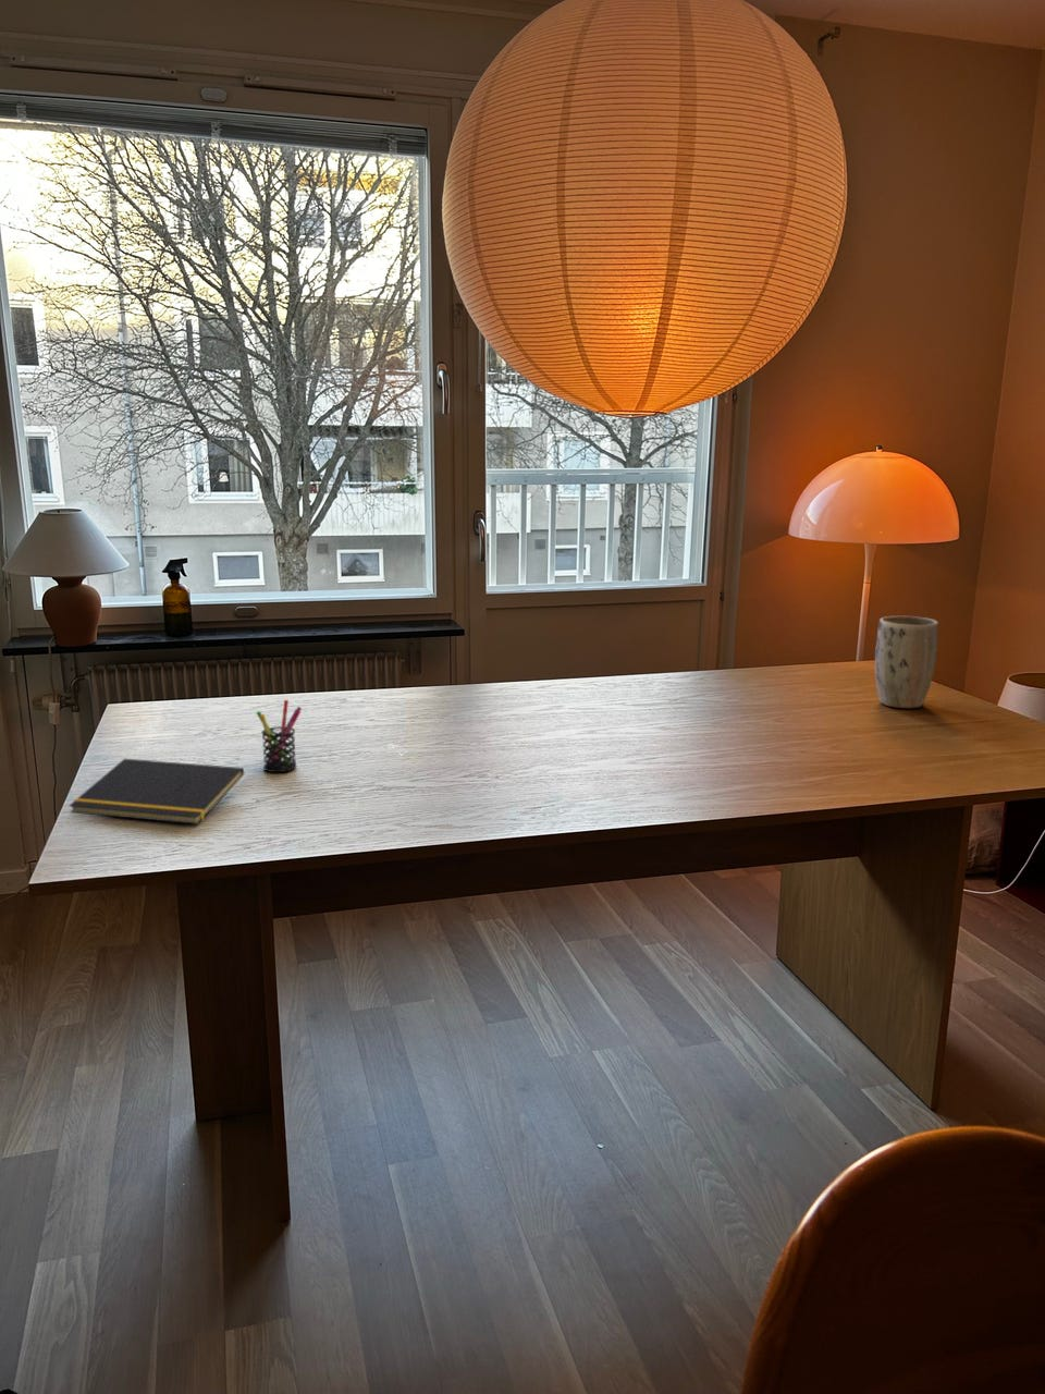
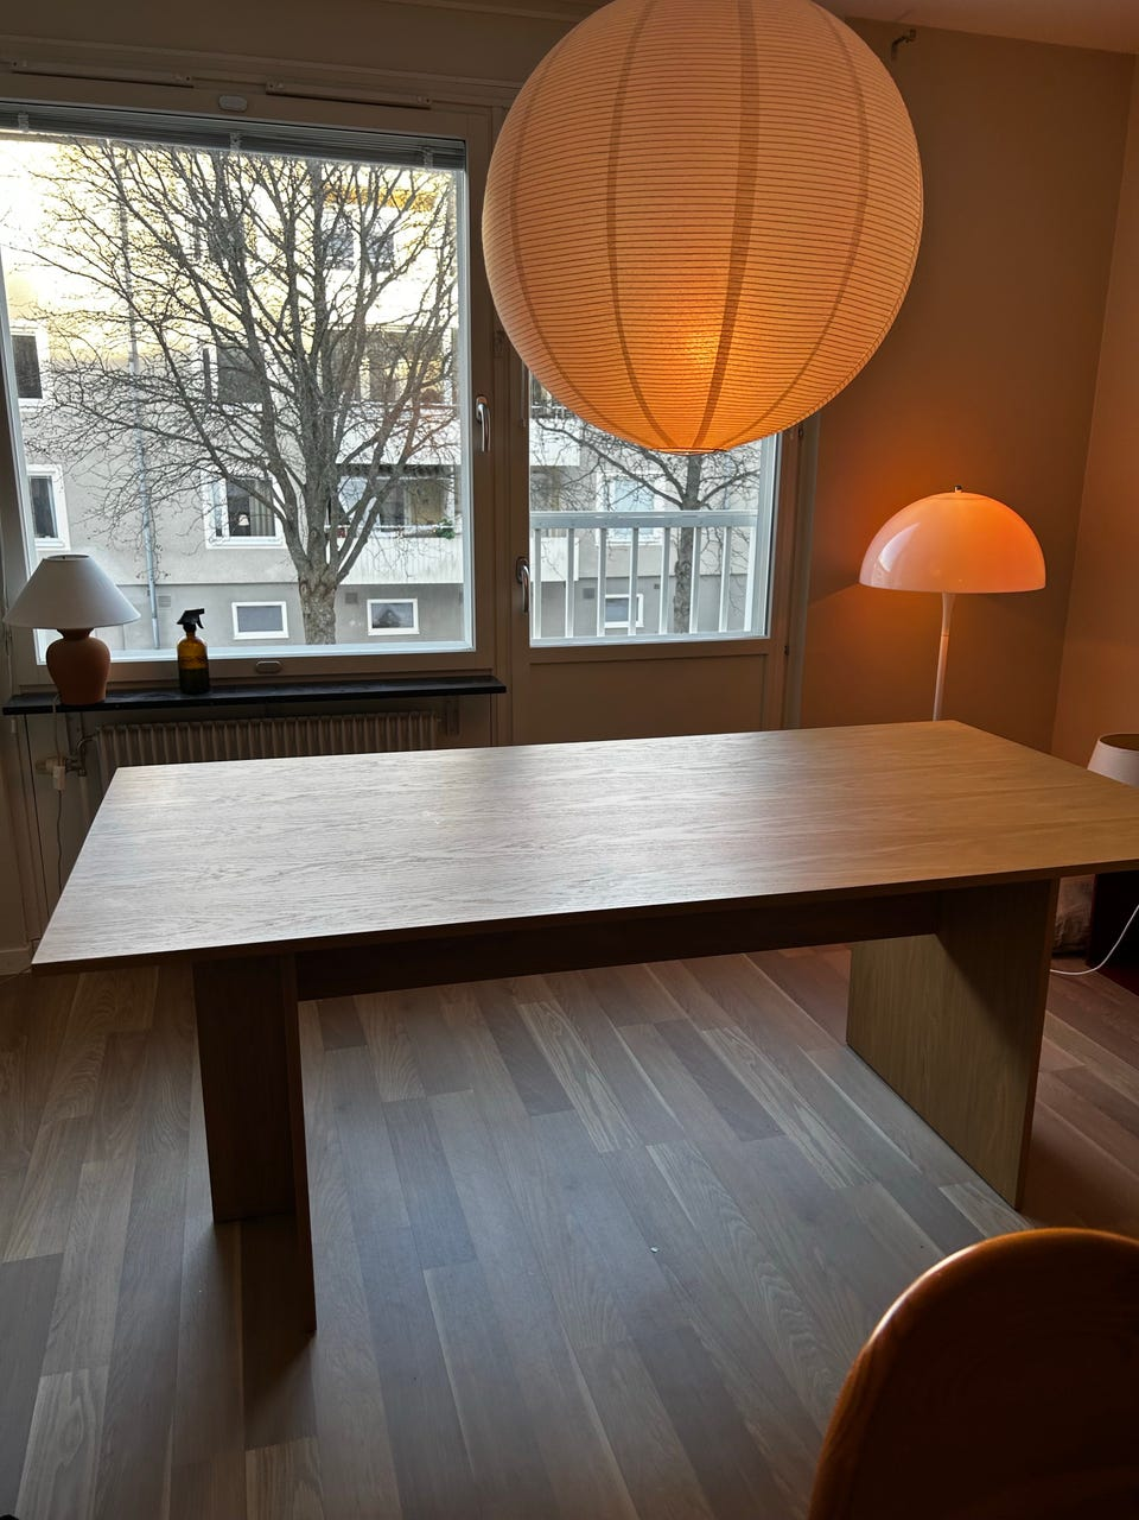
- plant pot [874,616,940,709]
- pen holder [256,699,303,773]
- notepad [67,758,245,825]
